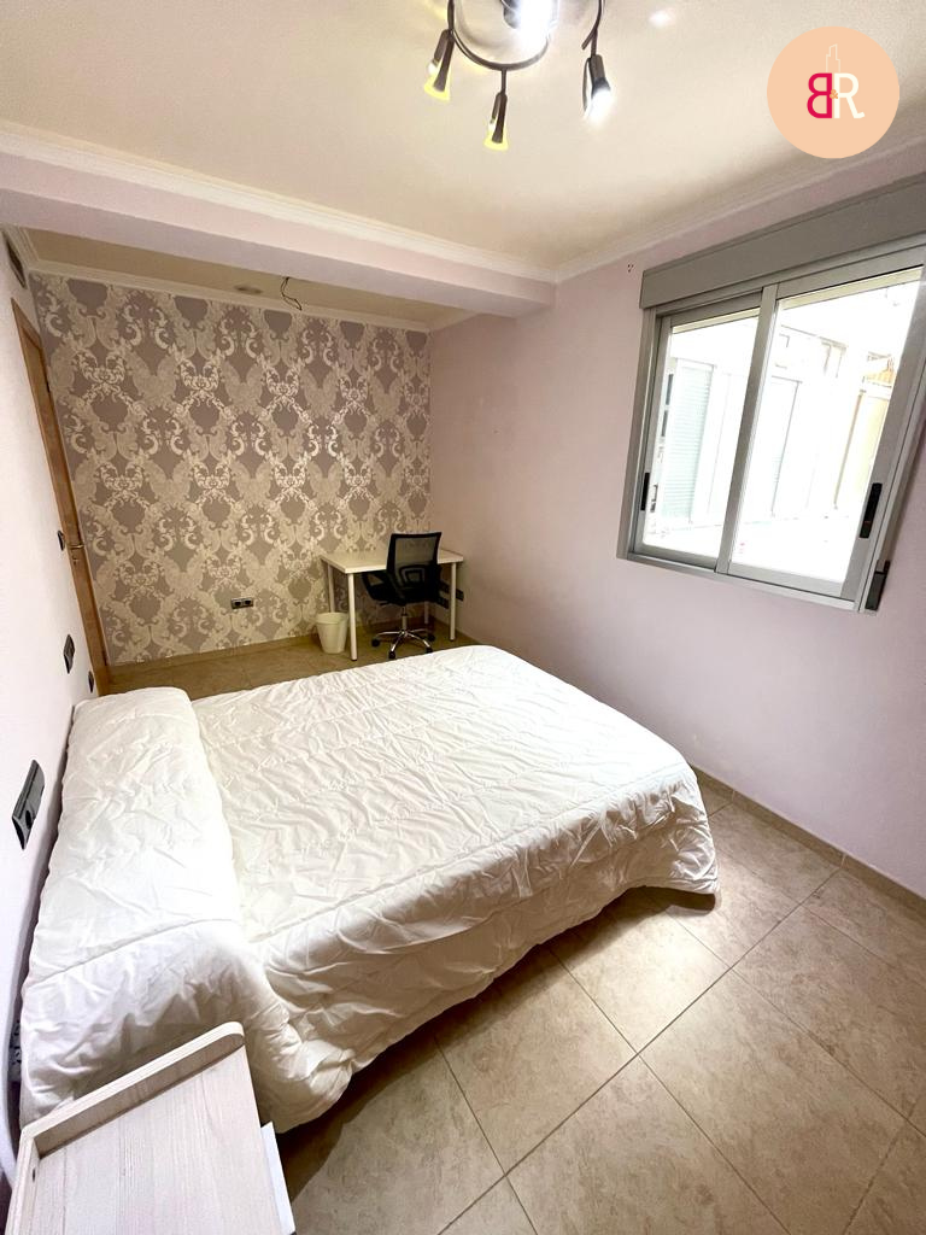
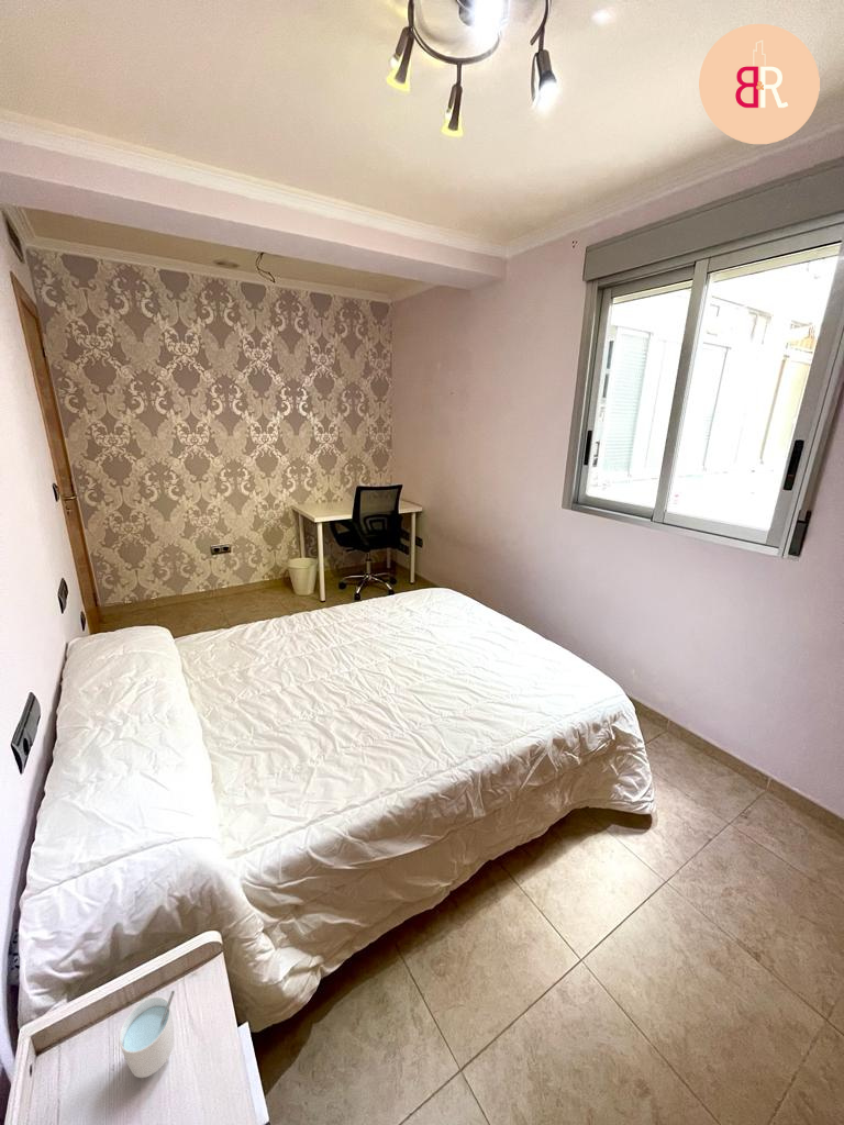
+ cup [118,990,176,1079]
